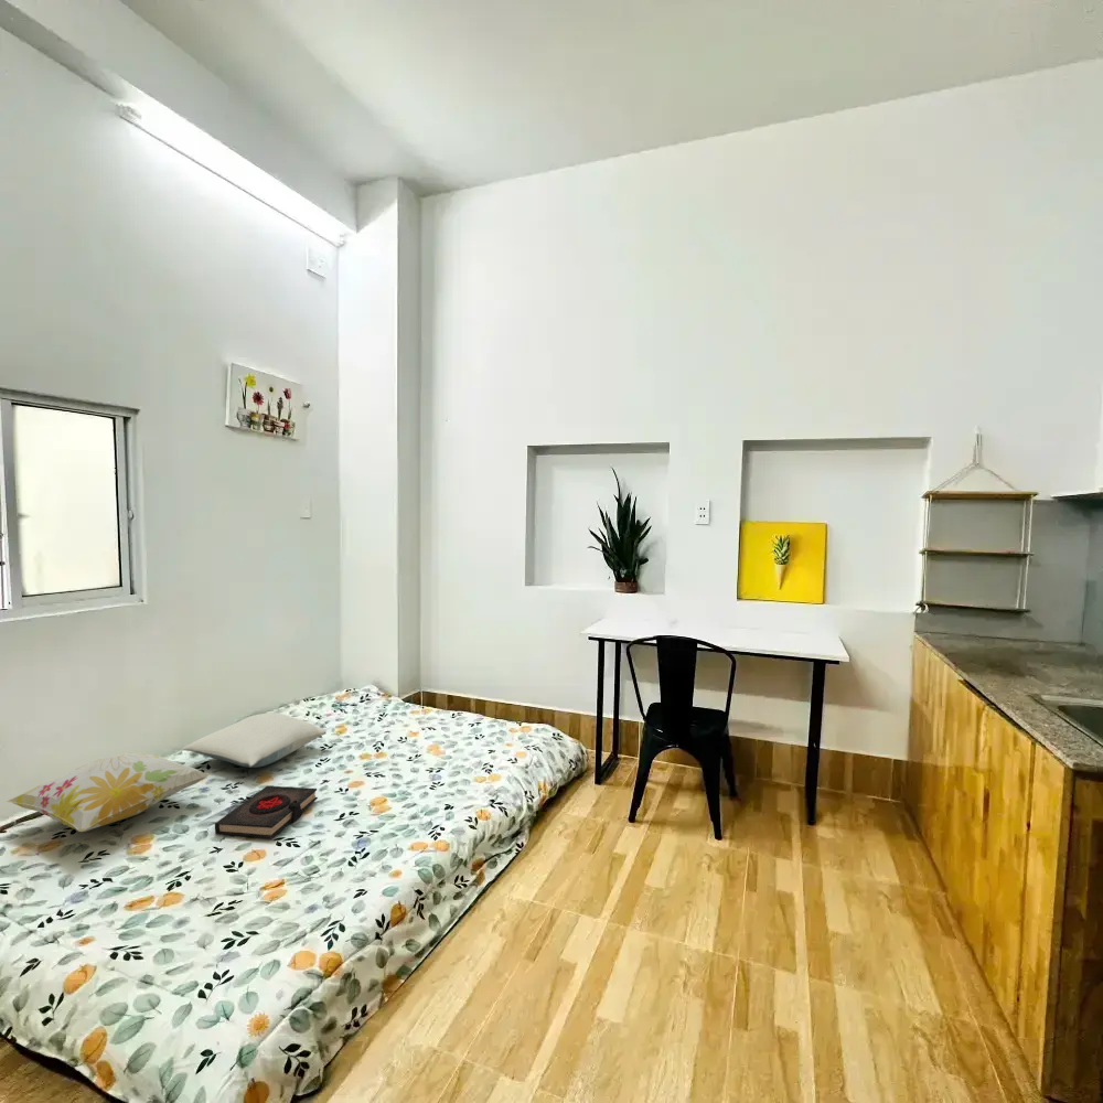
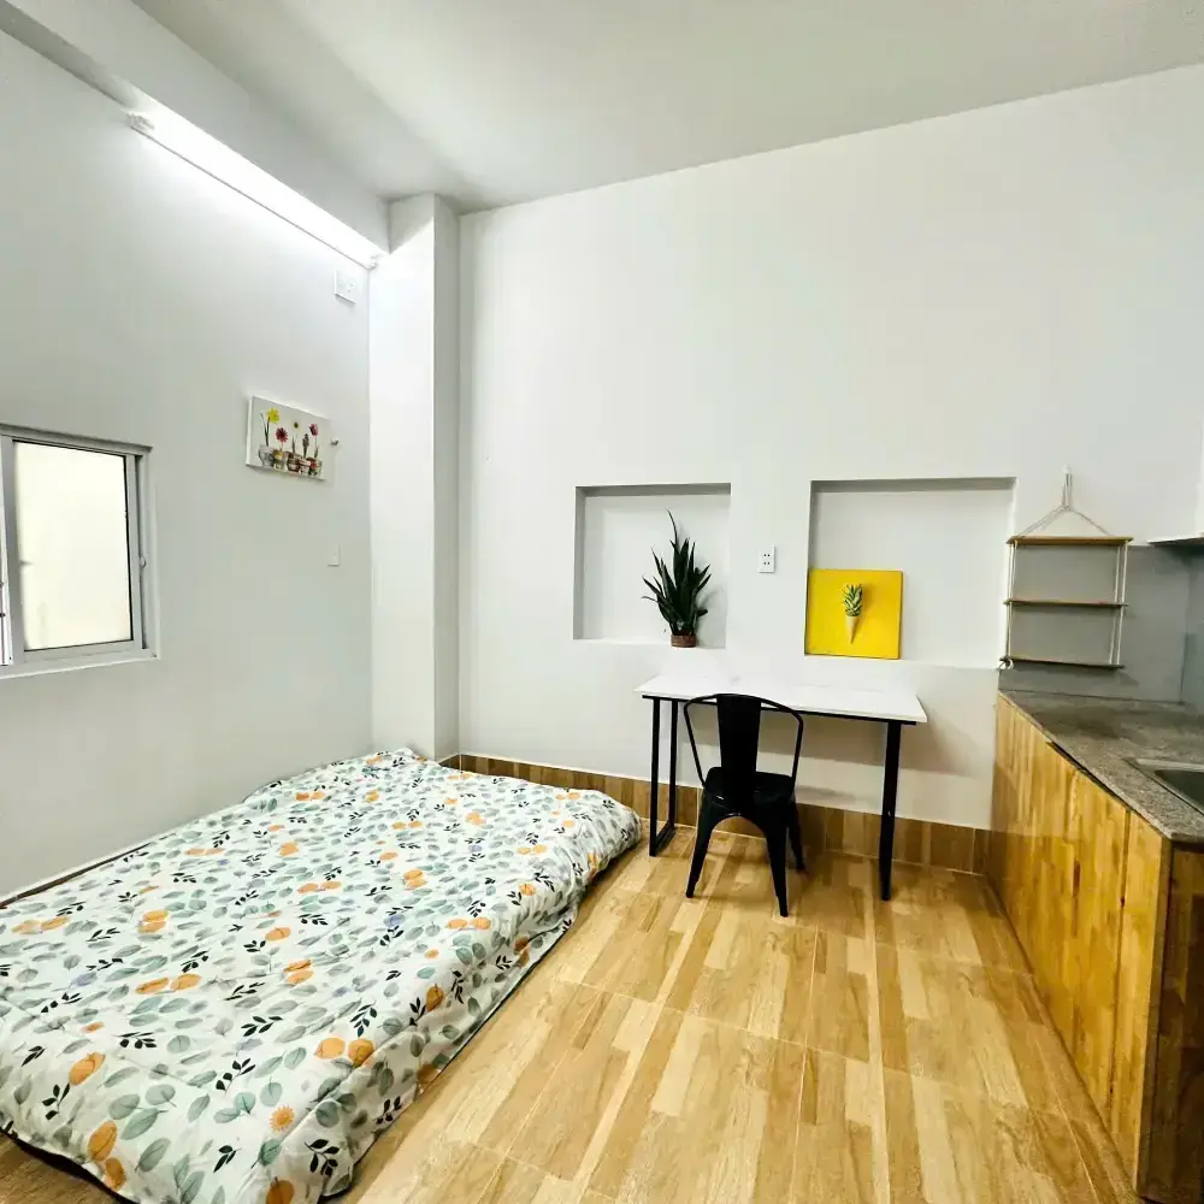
- pillow [182,711,328,769]
- decorative pillow [4,751,212,833]
- book [214,785,319,839]
